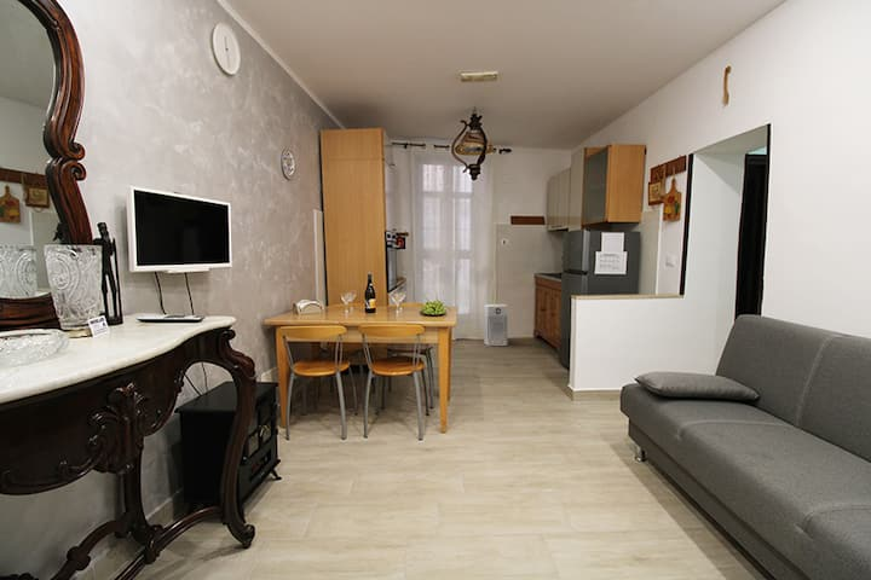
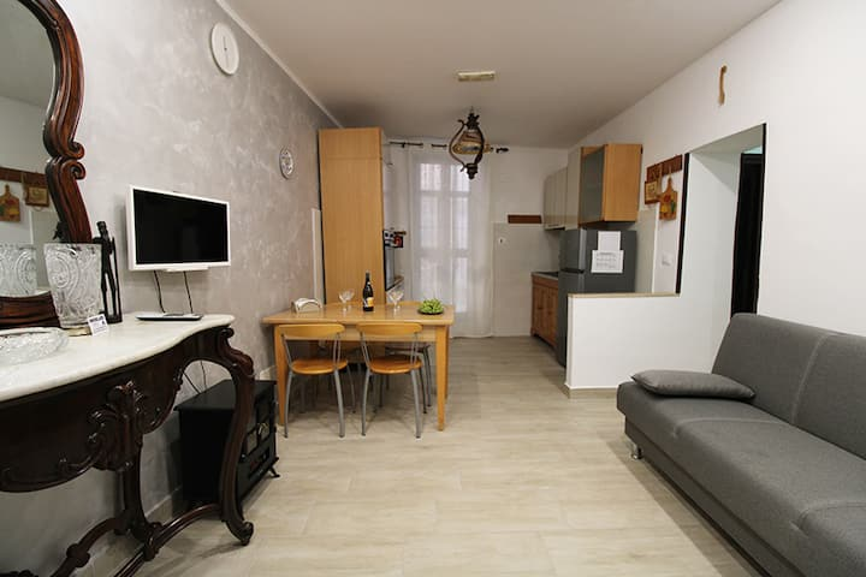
- air purifier [481,302,508,347]
